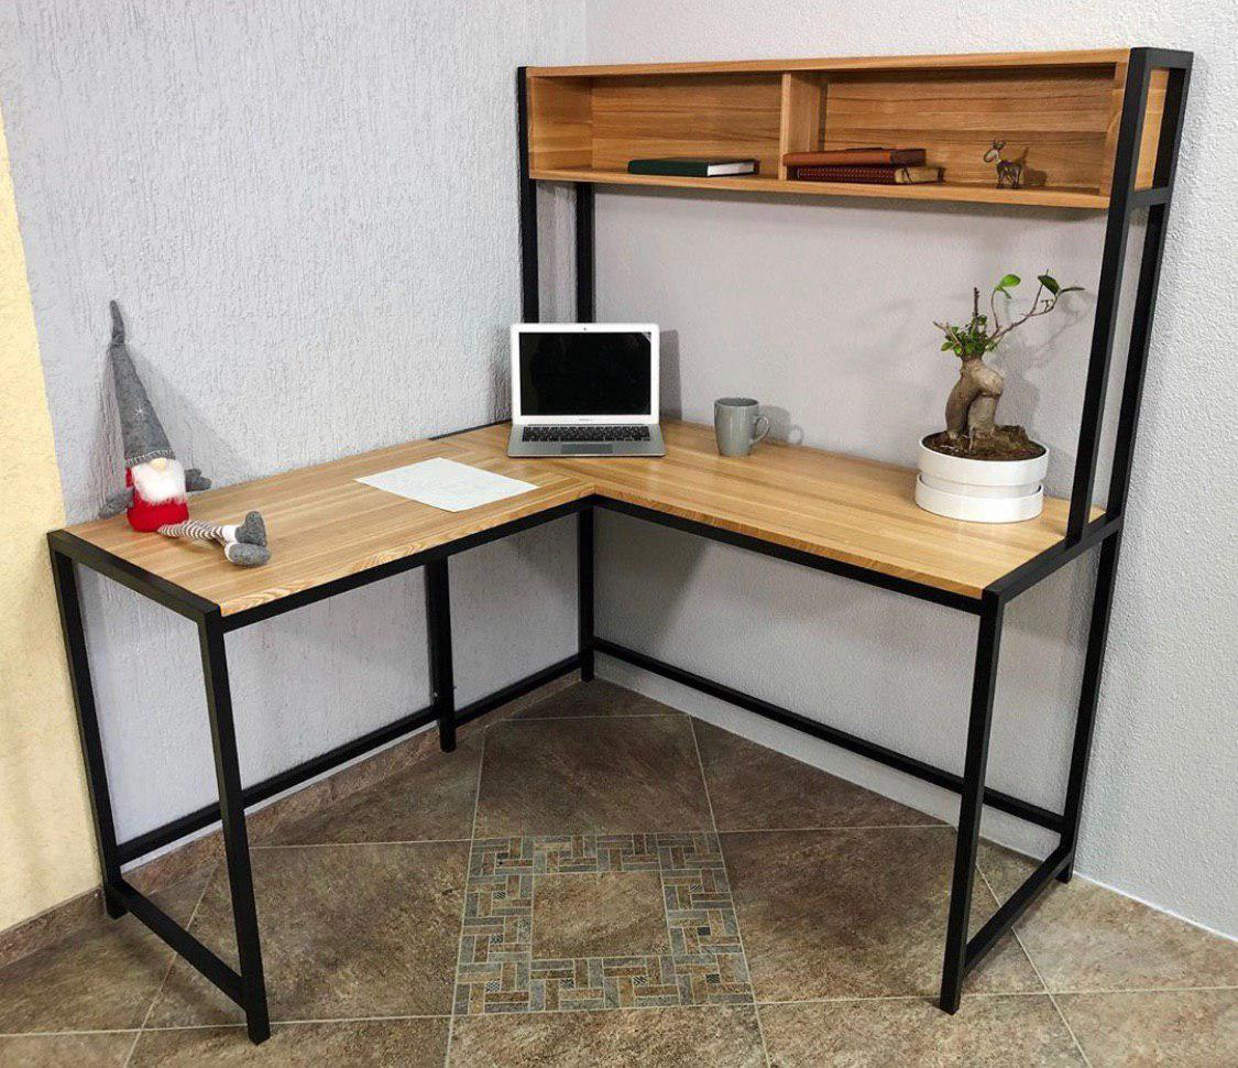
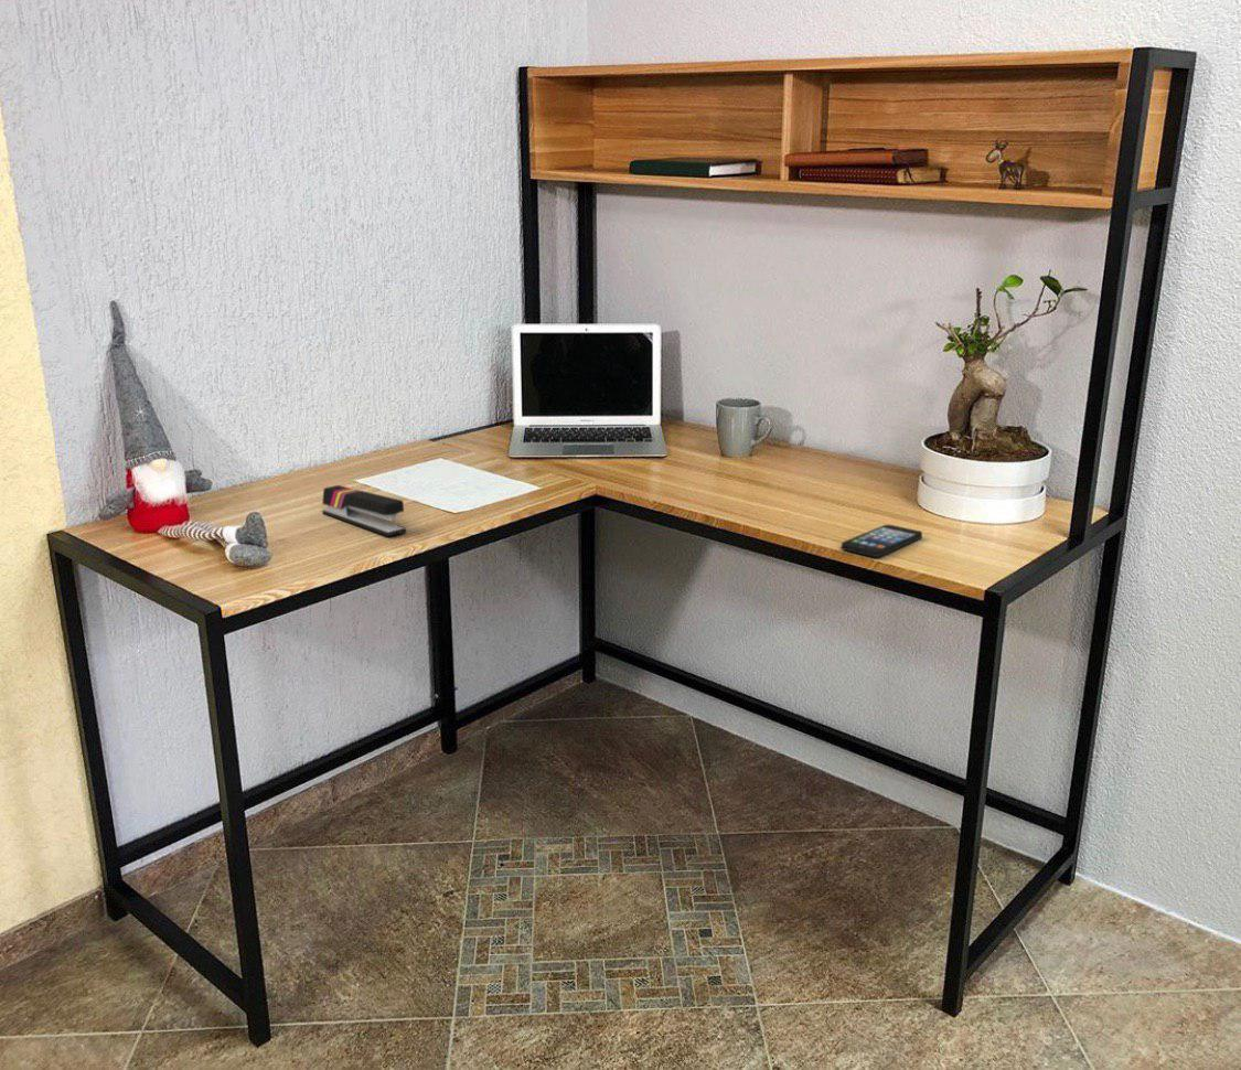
+ smartphone [841,524,923,558]
+ stapler [321,484,407,537]
